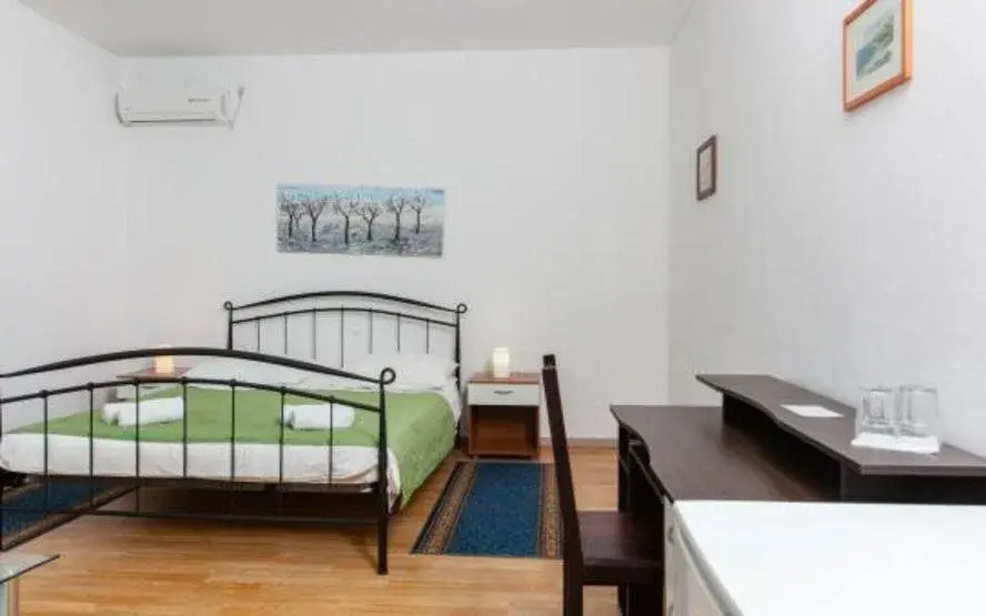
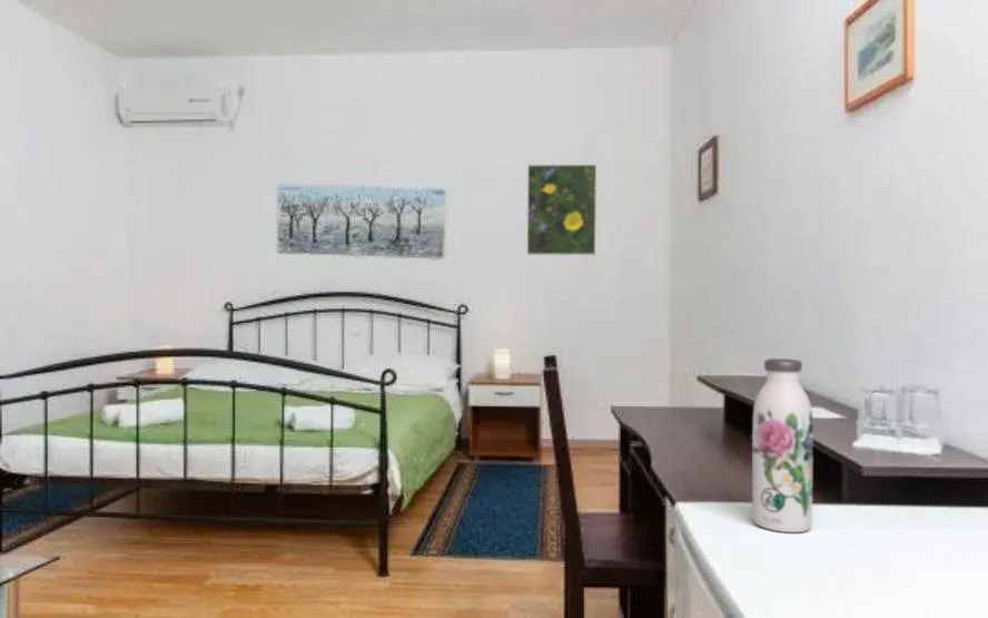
+ water bottle [751,357,814,533]
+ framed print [526,164,597,256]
